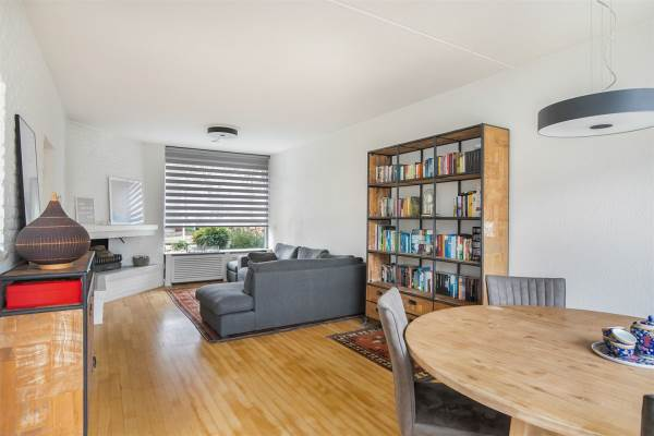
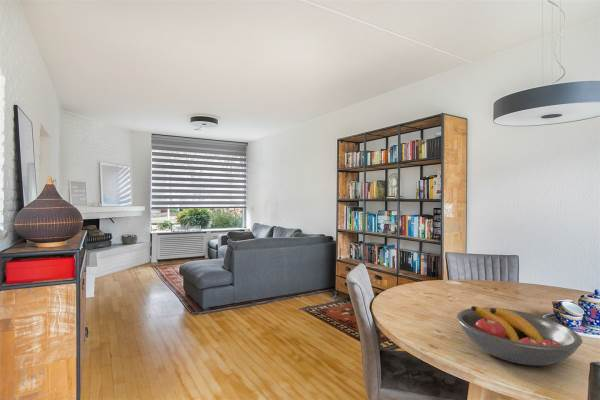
+ fruit bowl [456,305,583,367]
